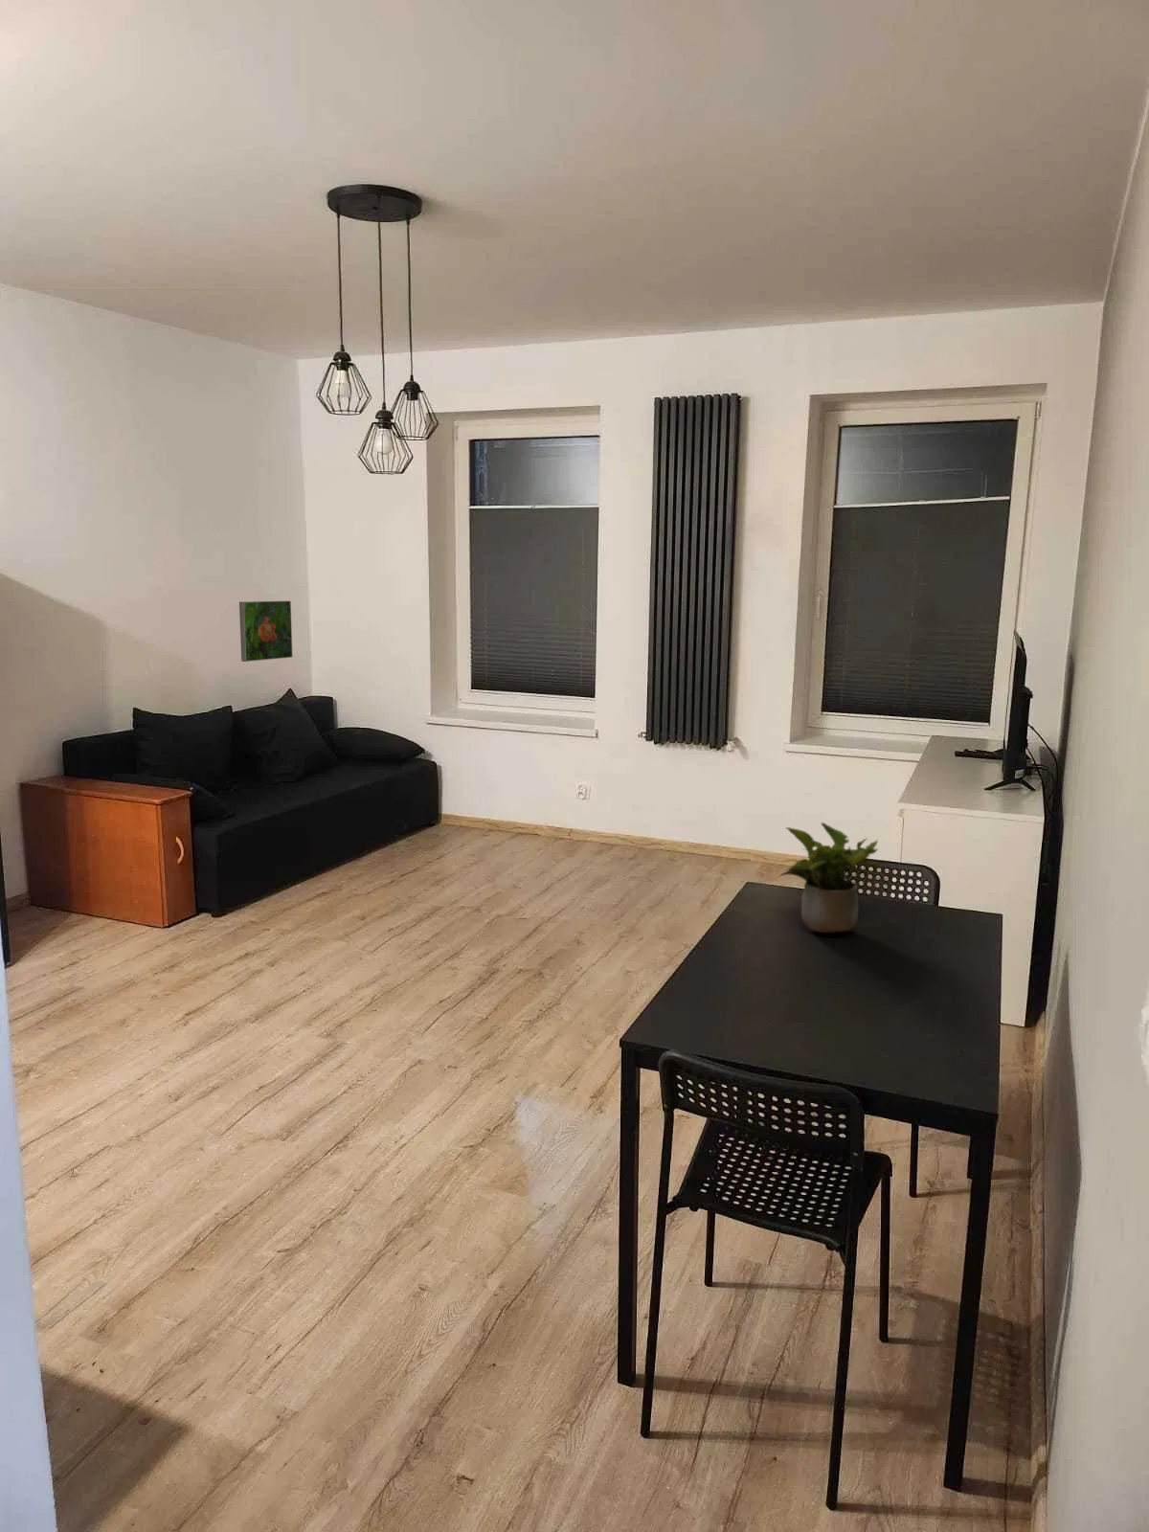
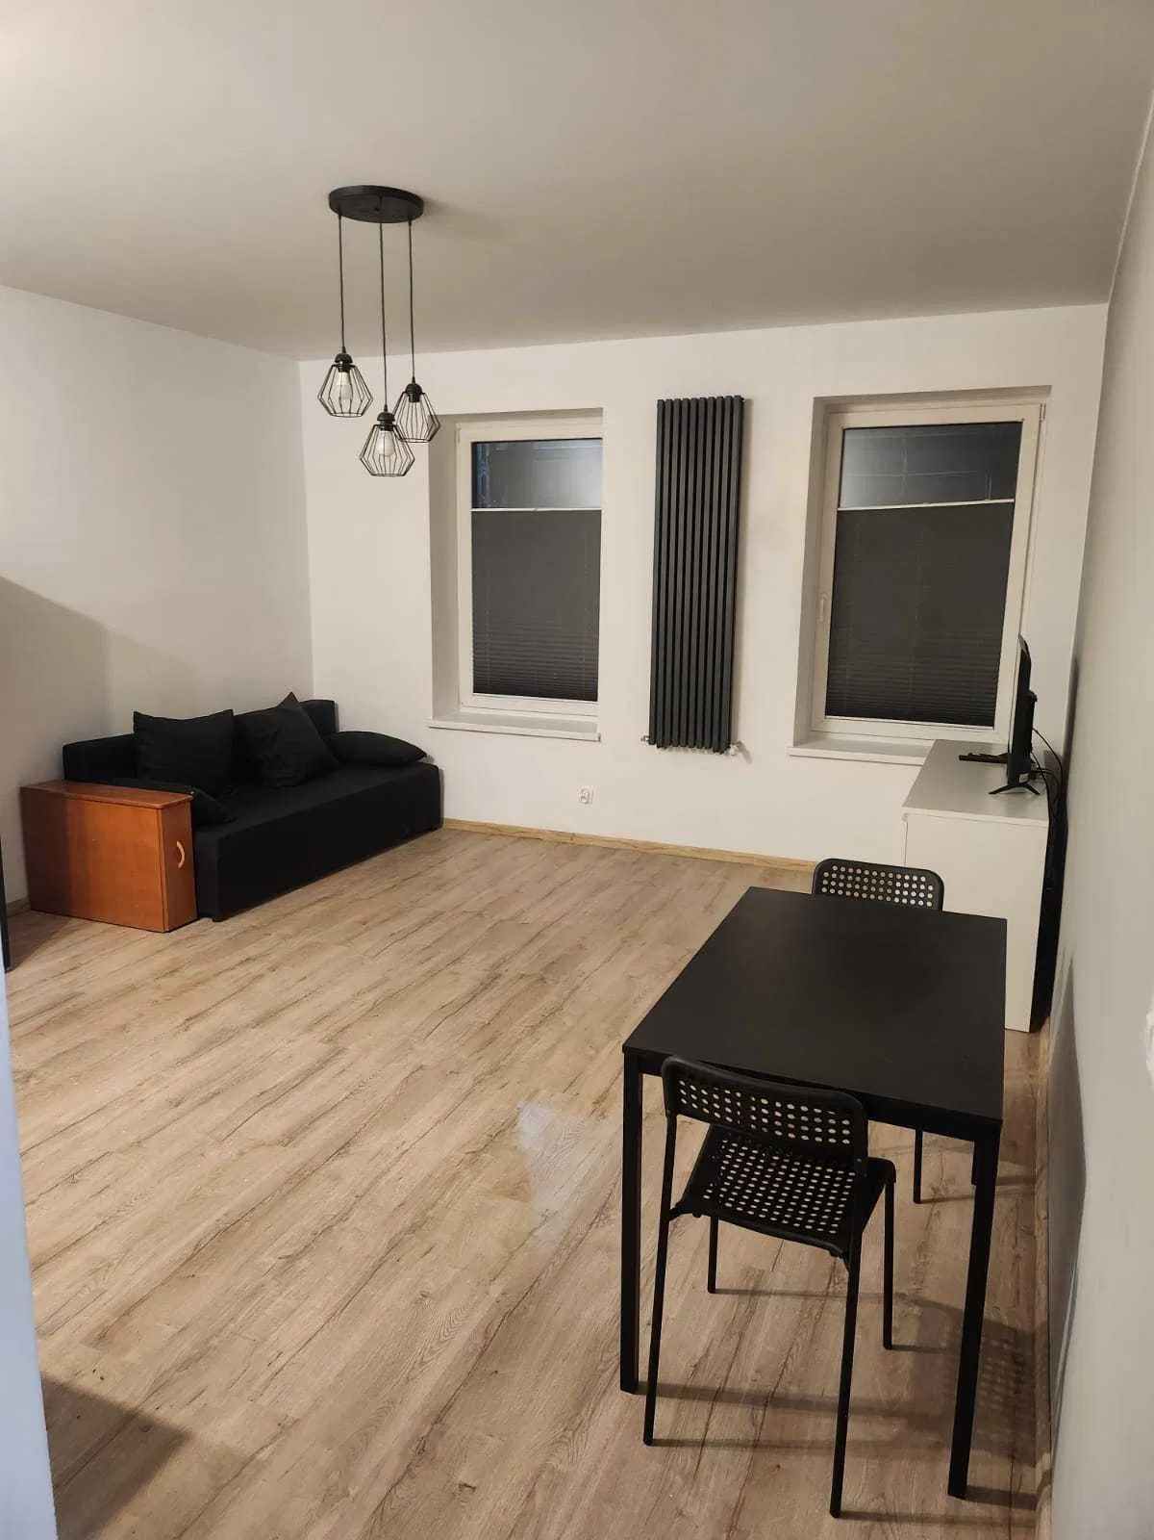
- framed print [239,601,293,662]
- potted plant [777,821,881,934]
